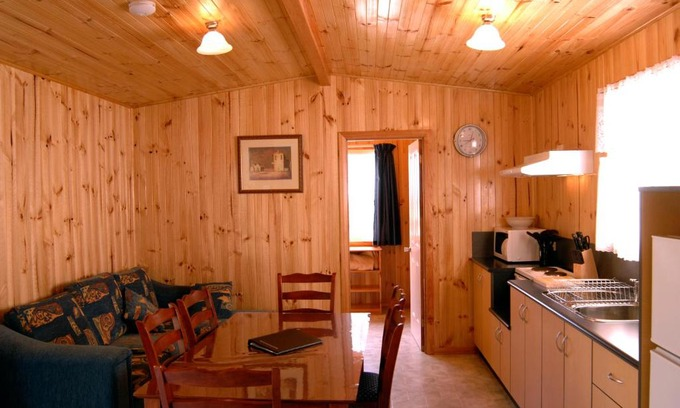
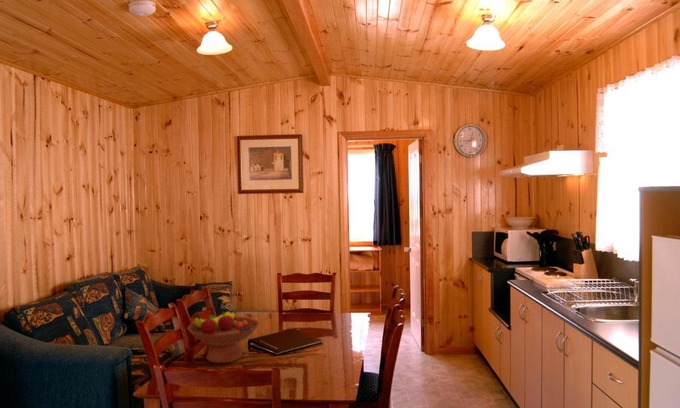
+ fruit bowl [187,310,260,364]
